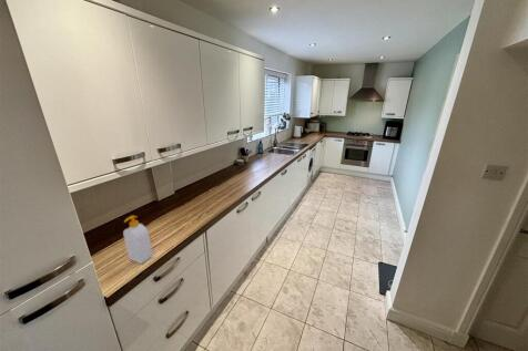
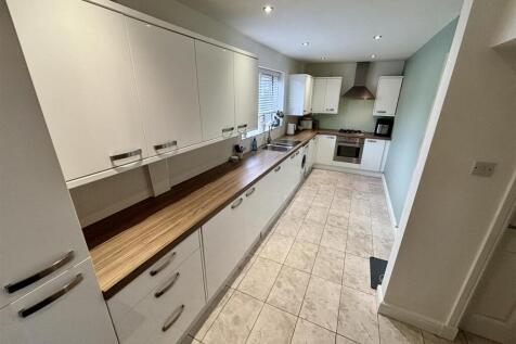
- soap bottle [122,215,153,265]
